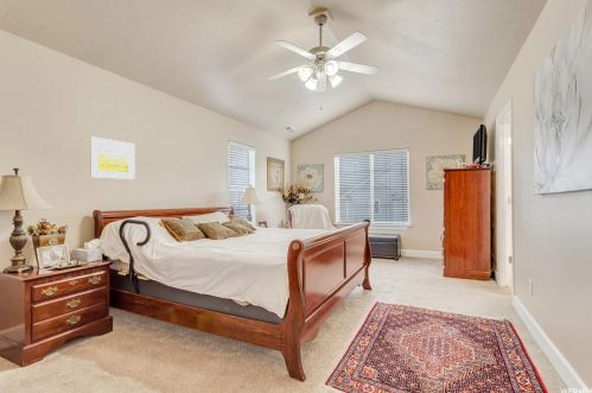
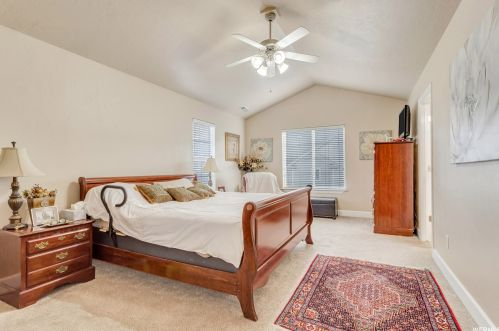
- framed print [89,135,136,180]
